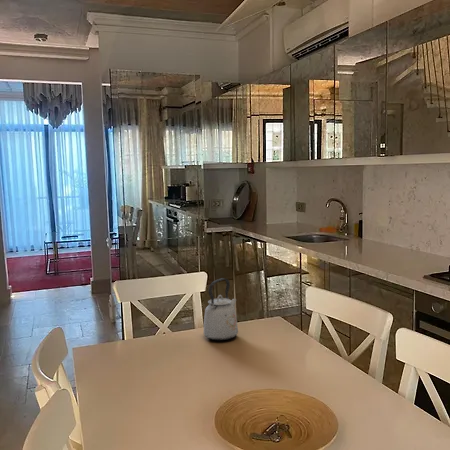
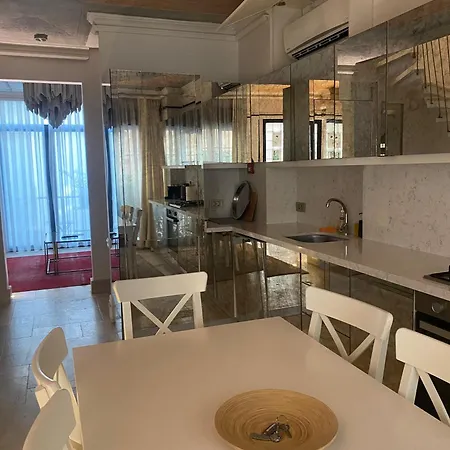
- kettle [203,277,239,341]
